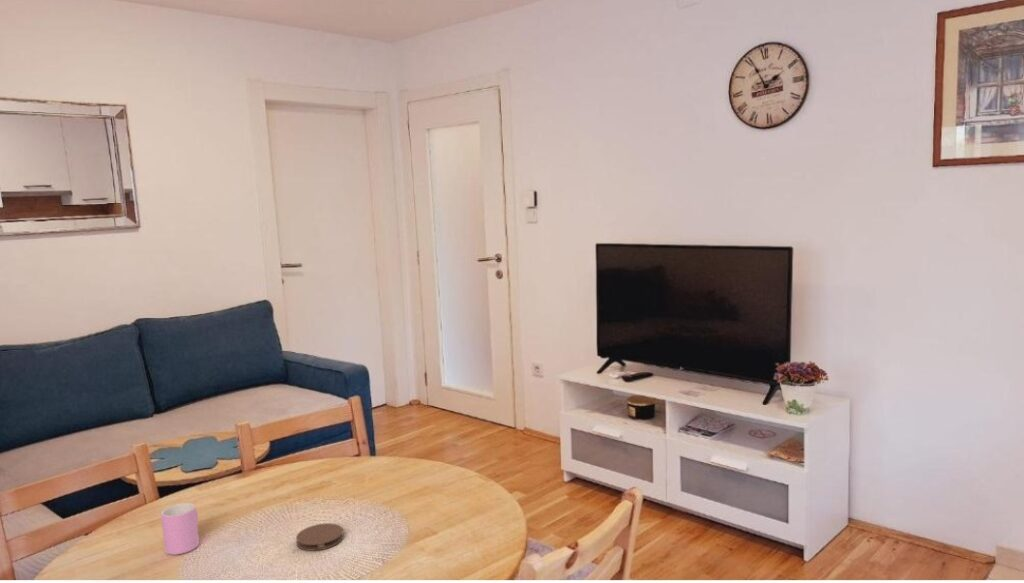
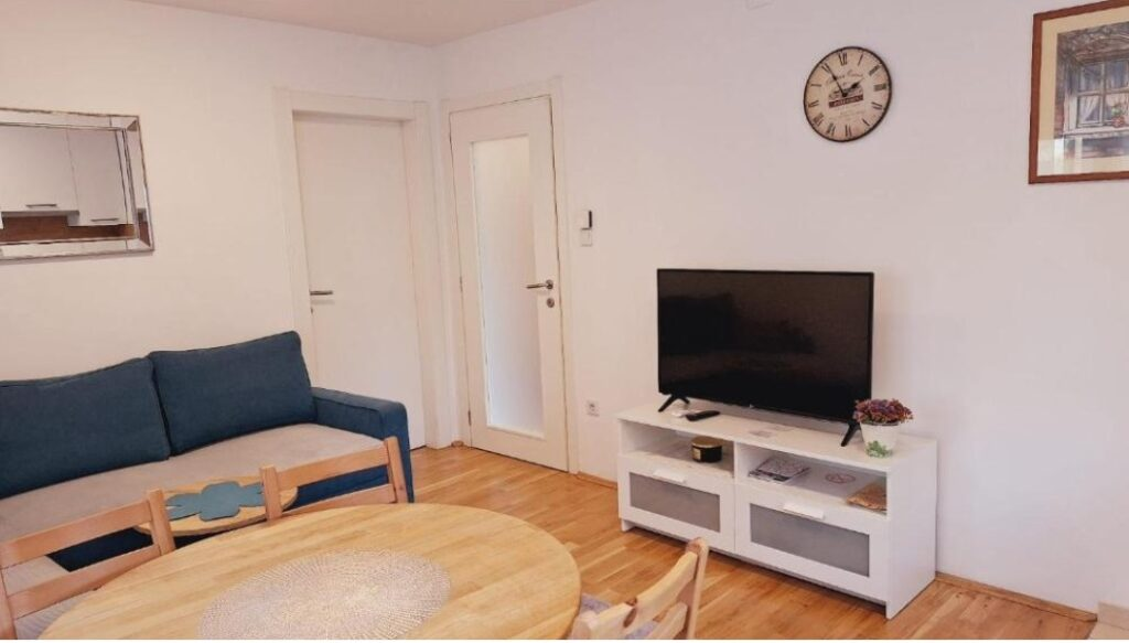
- cup [160,502,200,556]
- coaster [295,522,345,552]
